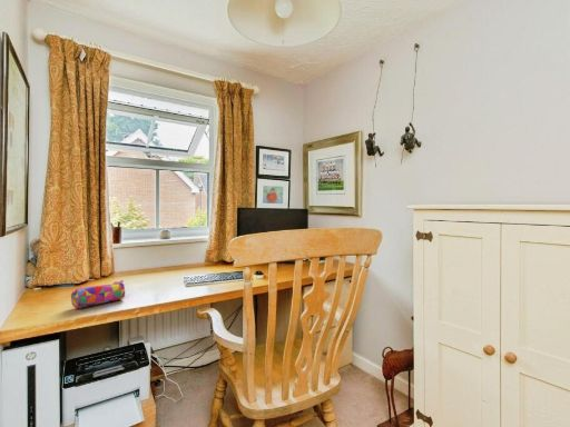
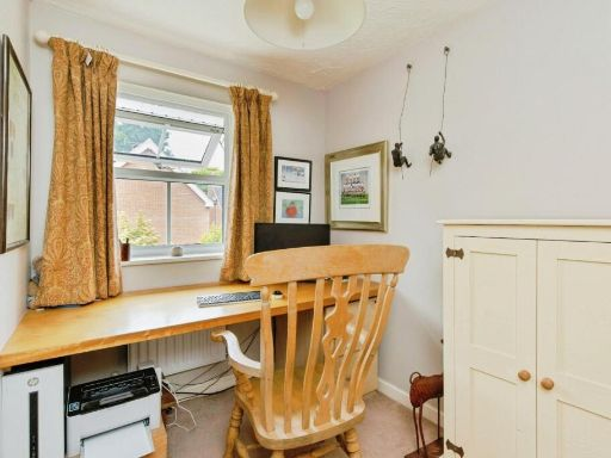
- pencil case [70,279,126,309]
